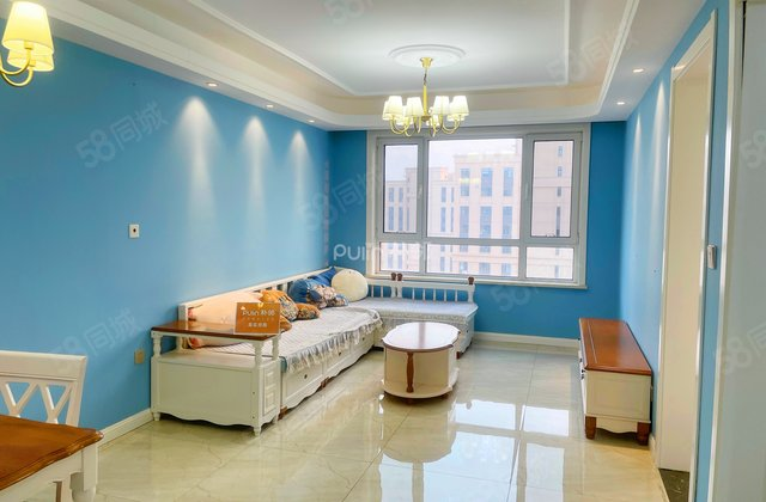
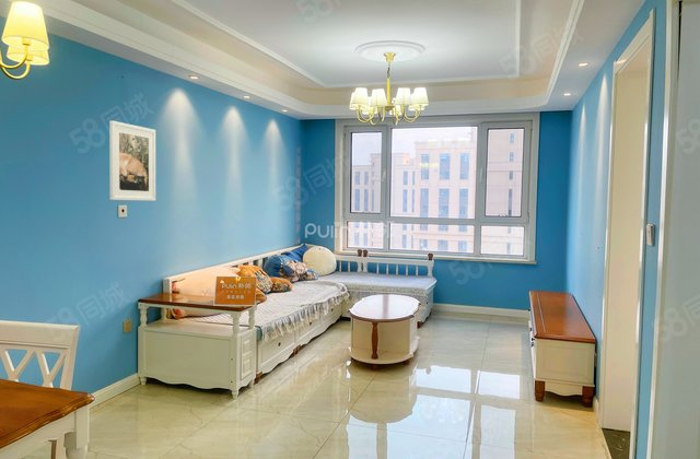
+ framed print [108,119,156,202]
